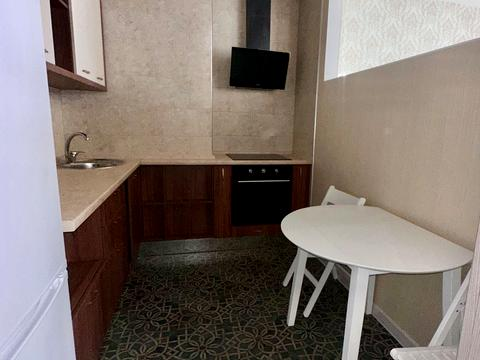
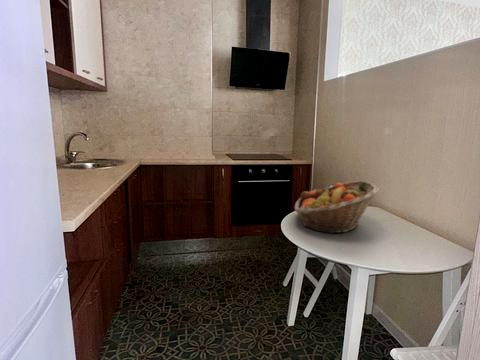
+ fruit basket [294,180,380,235]
